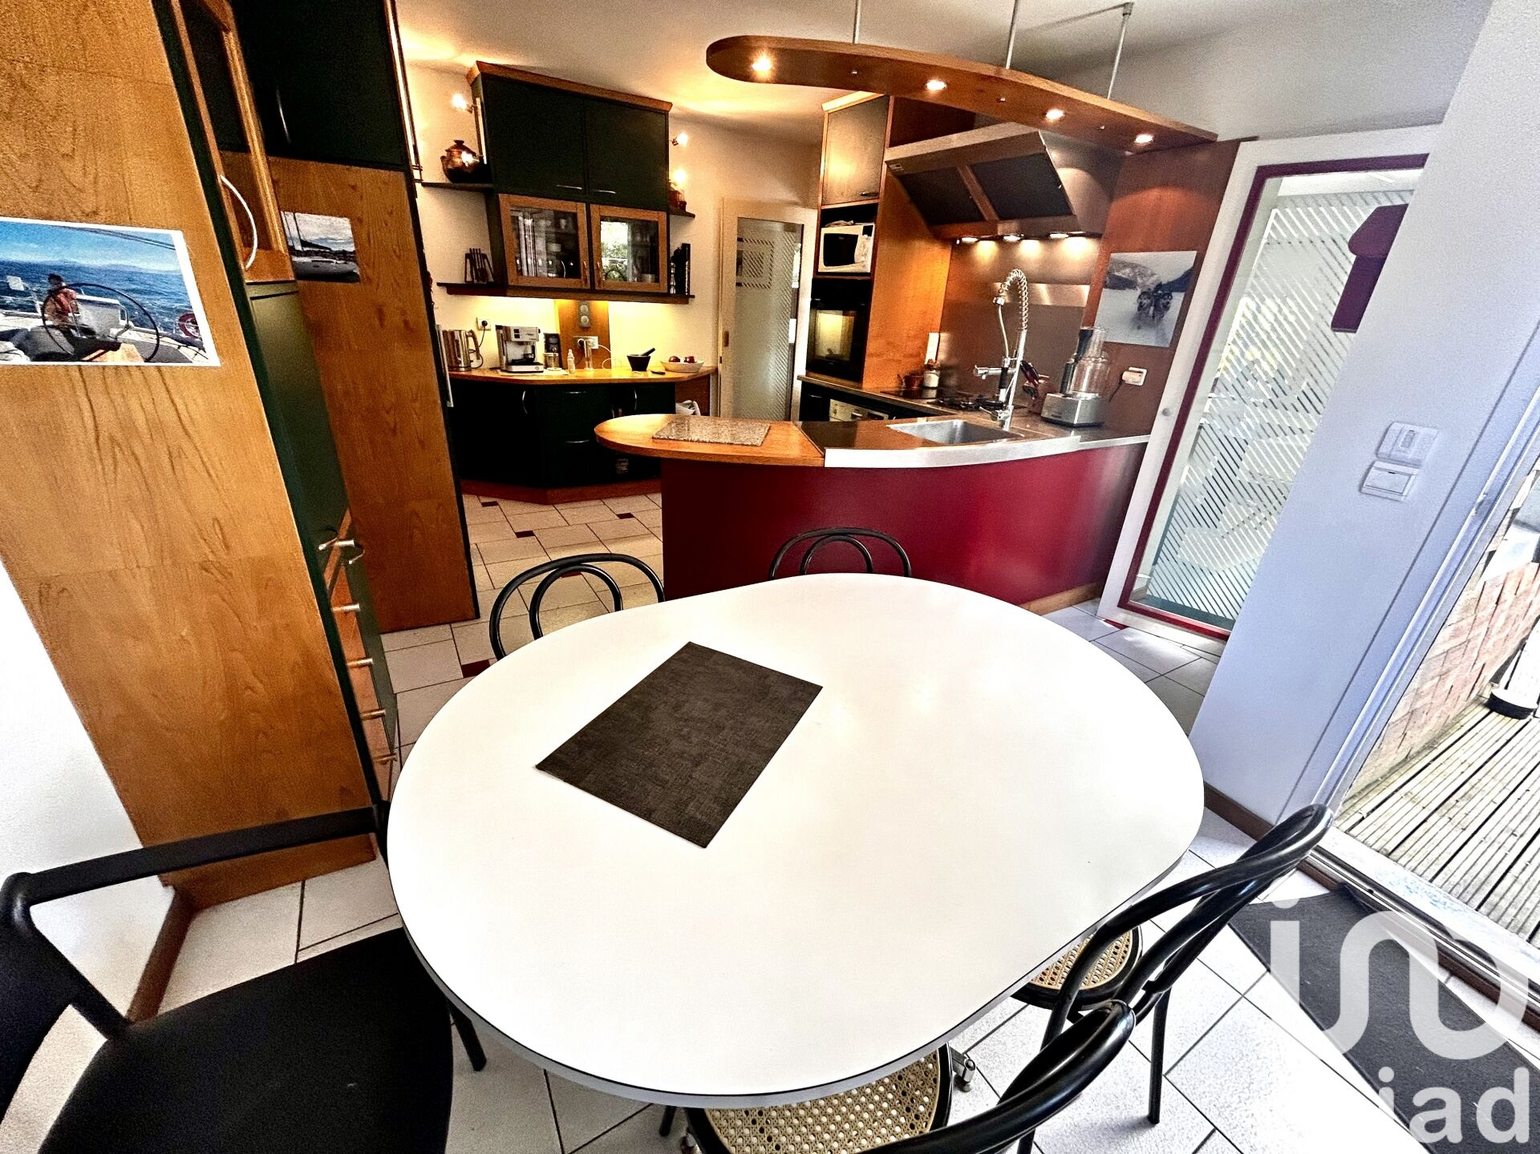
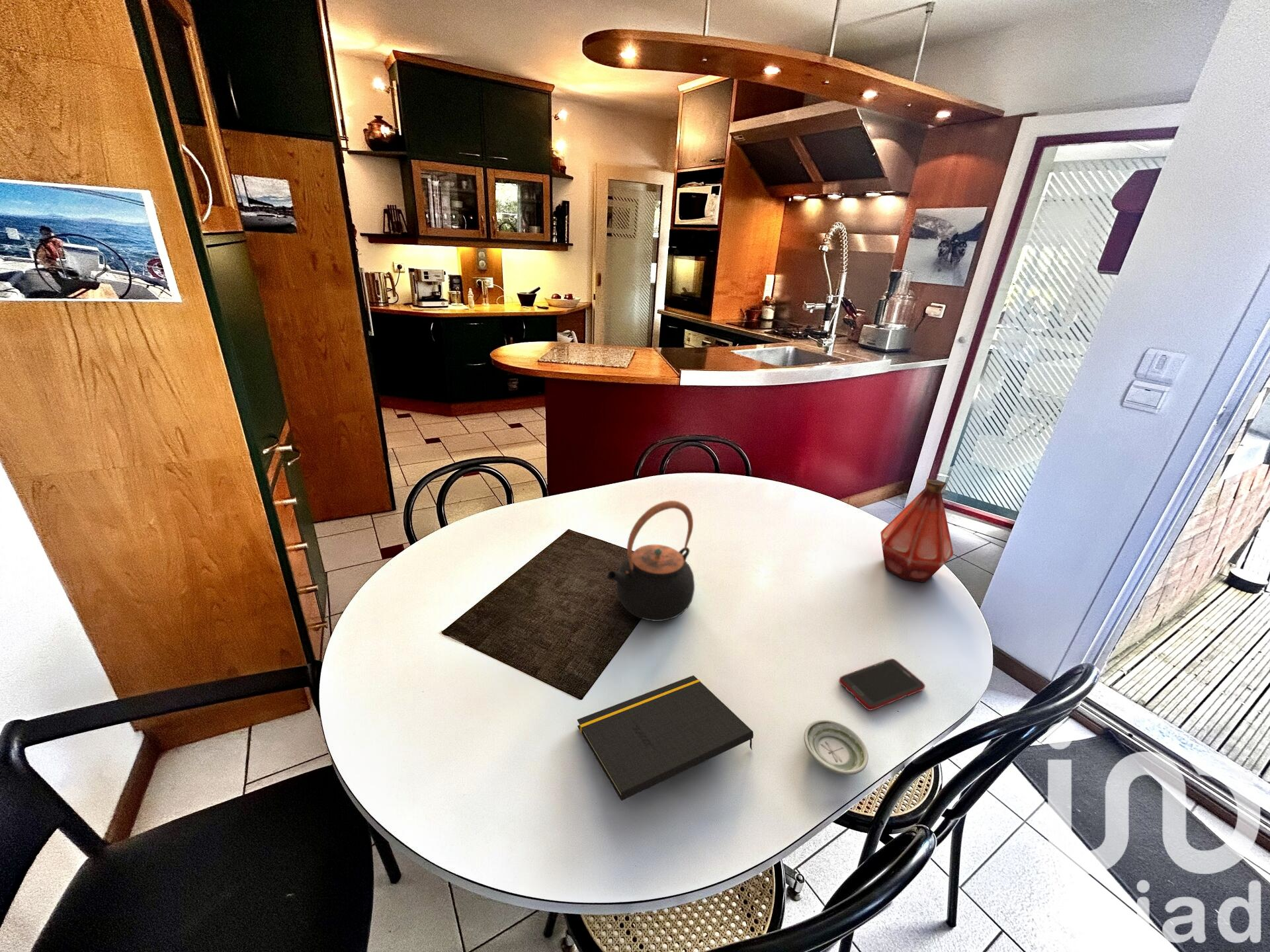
+ saucer [803,719,869,775]
+ bottle [880,478,954,583]
+ teapot [607,500,695,622]
+ cell phone [838,658,926,711]
+ notepad [577,675,754,801]
